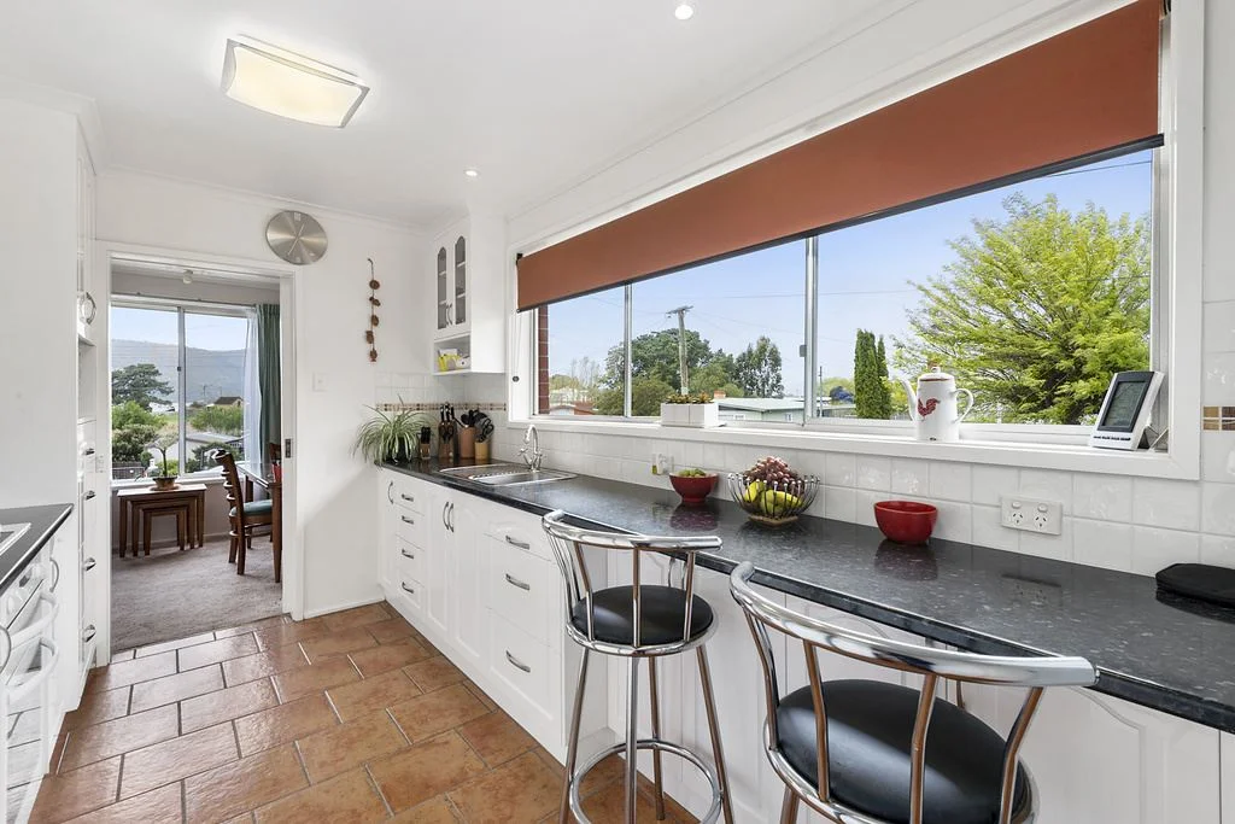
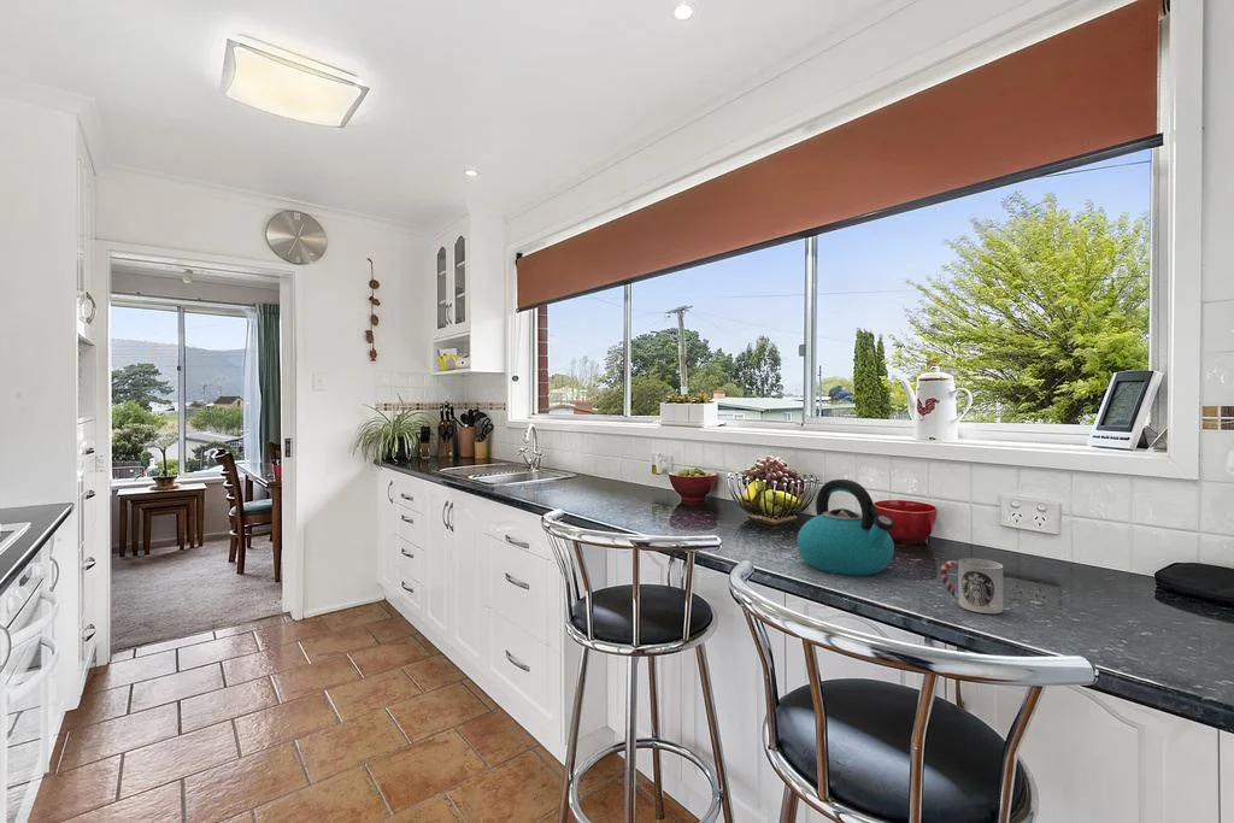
+ cup [940,557,1004,615]
+ kettle [797,478,895,576]
